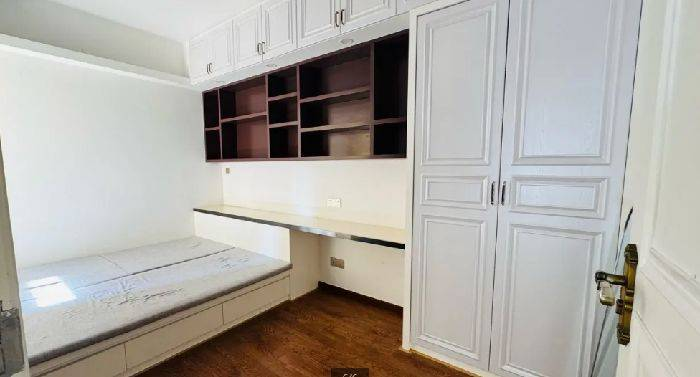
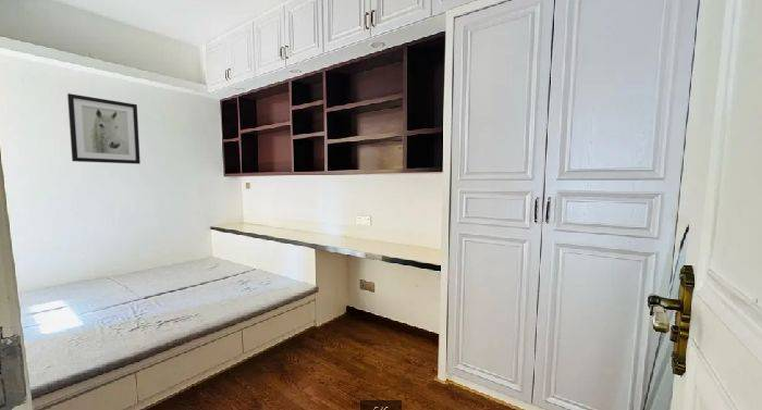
+ wall art [66,92,142,165]
